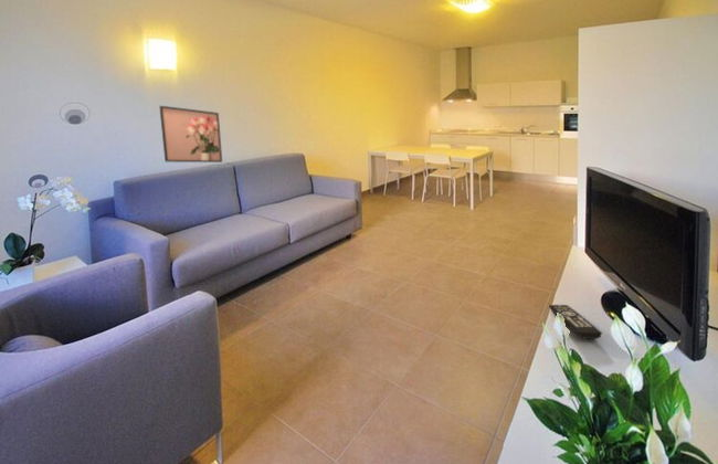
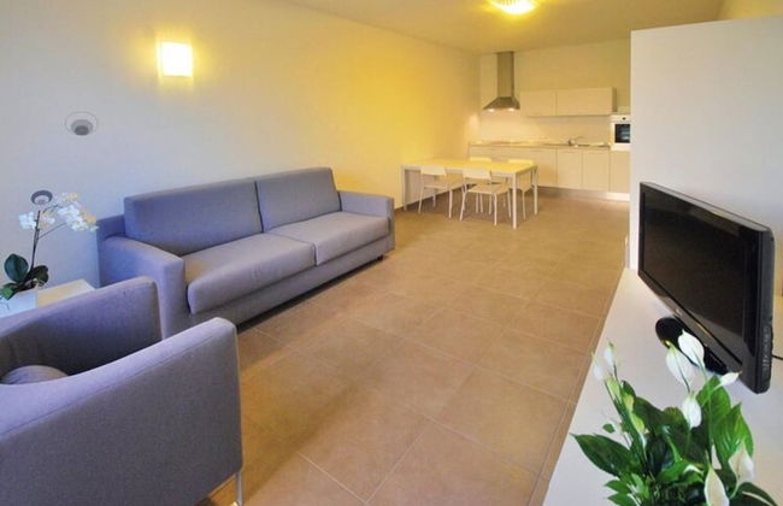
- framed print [158,105,223,164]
- remote control [548,304,603,340]
